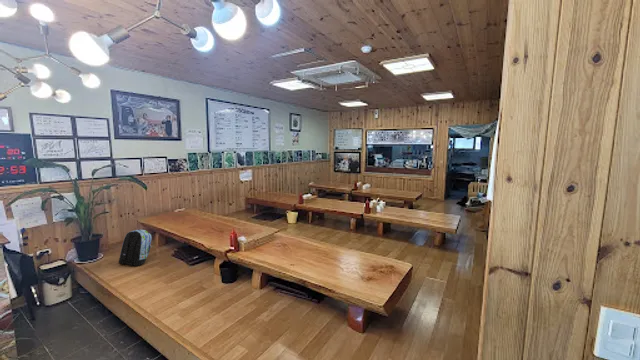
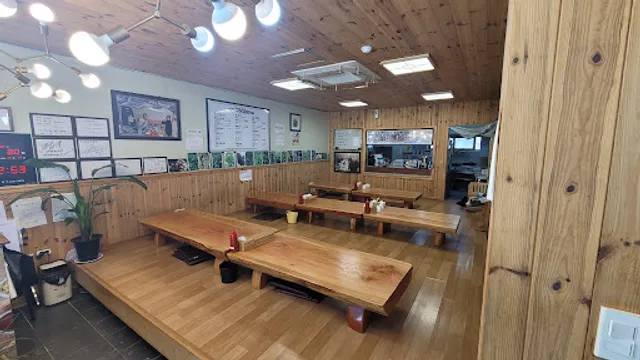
- backpack [118,229,152,267]
